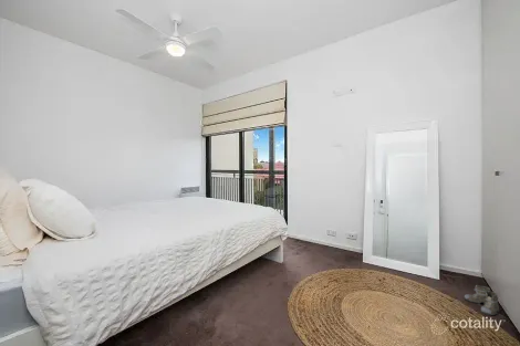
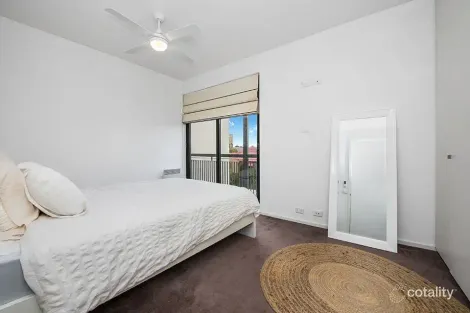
- boots [462,284,506,318]
